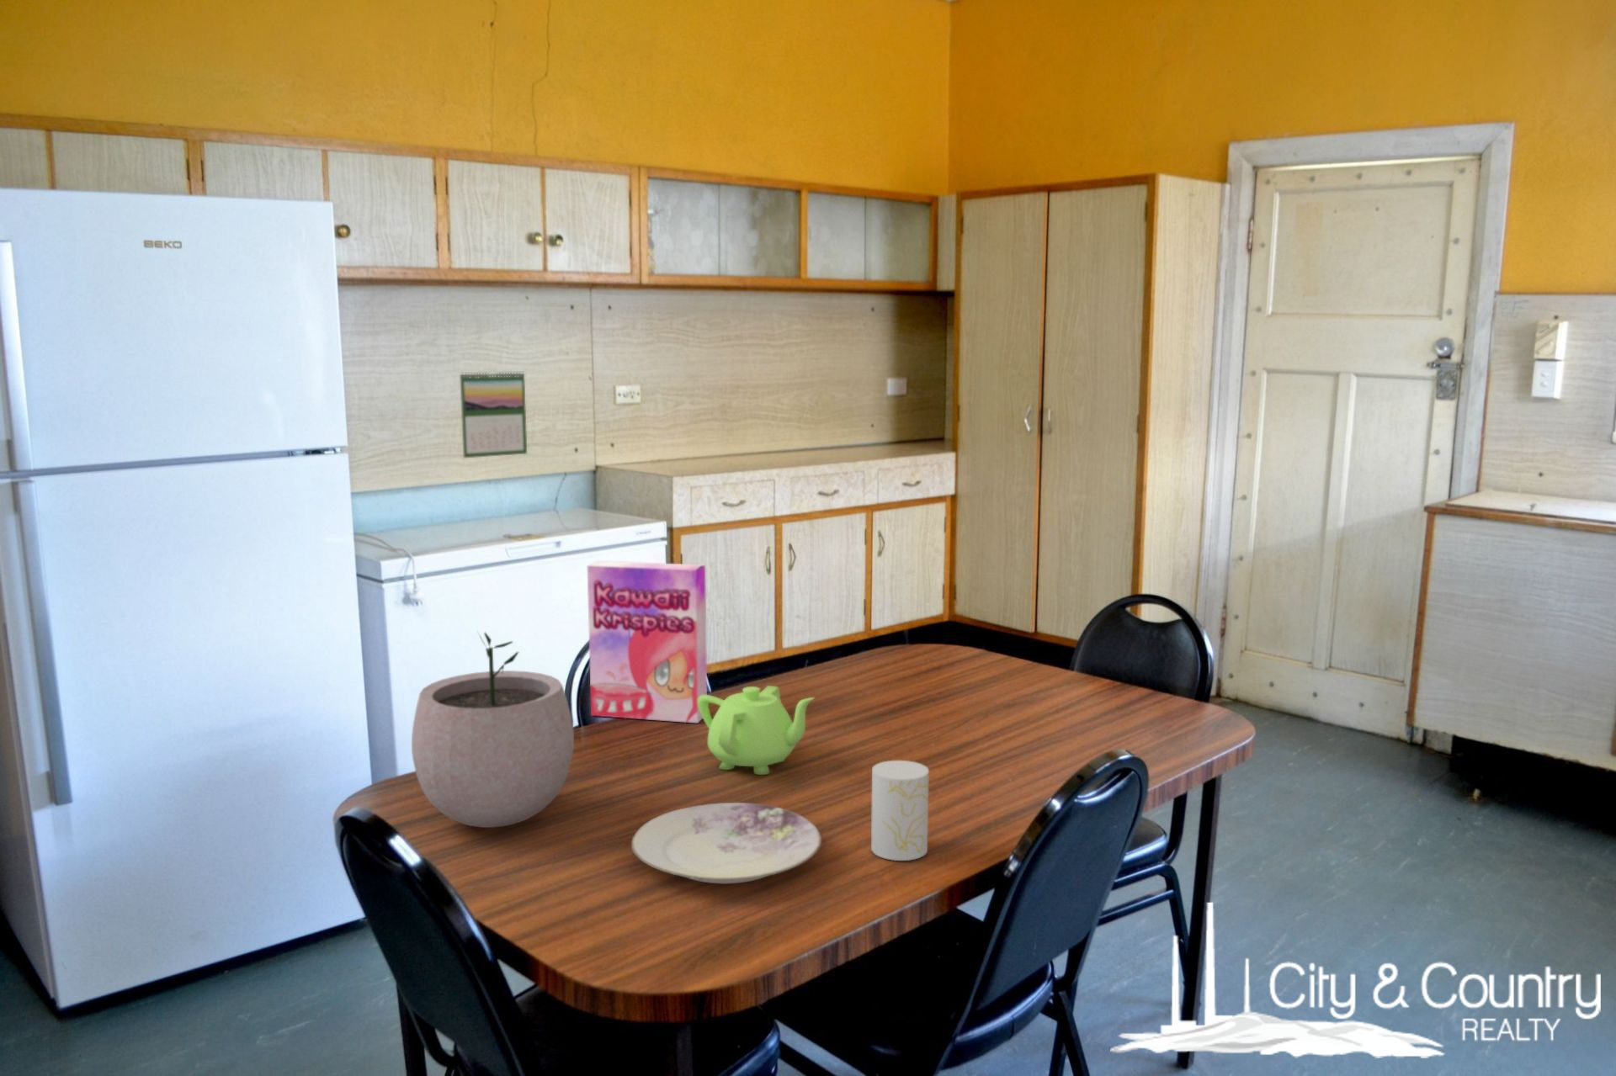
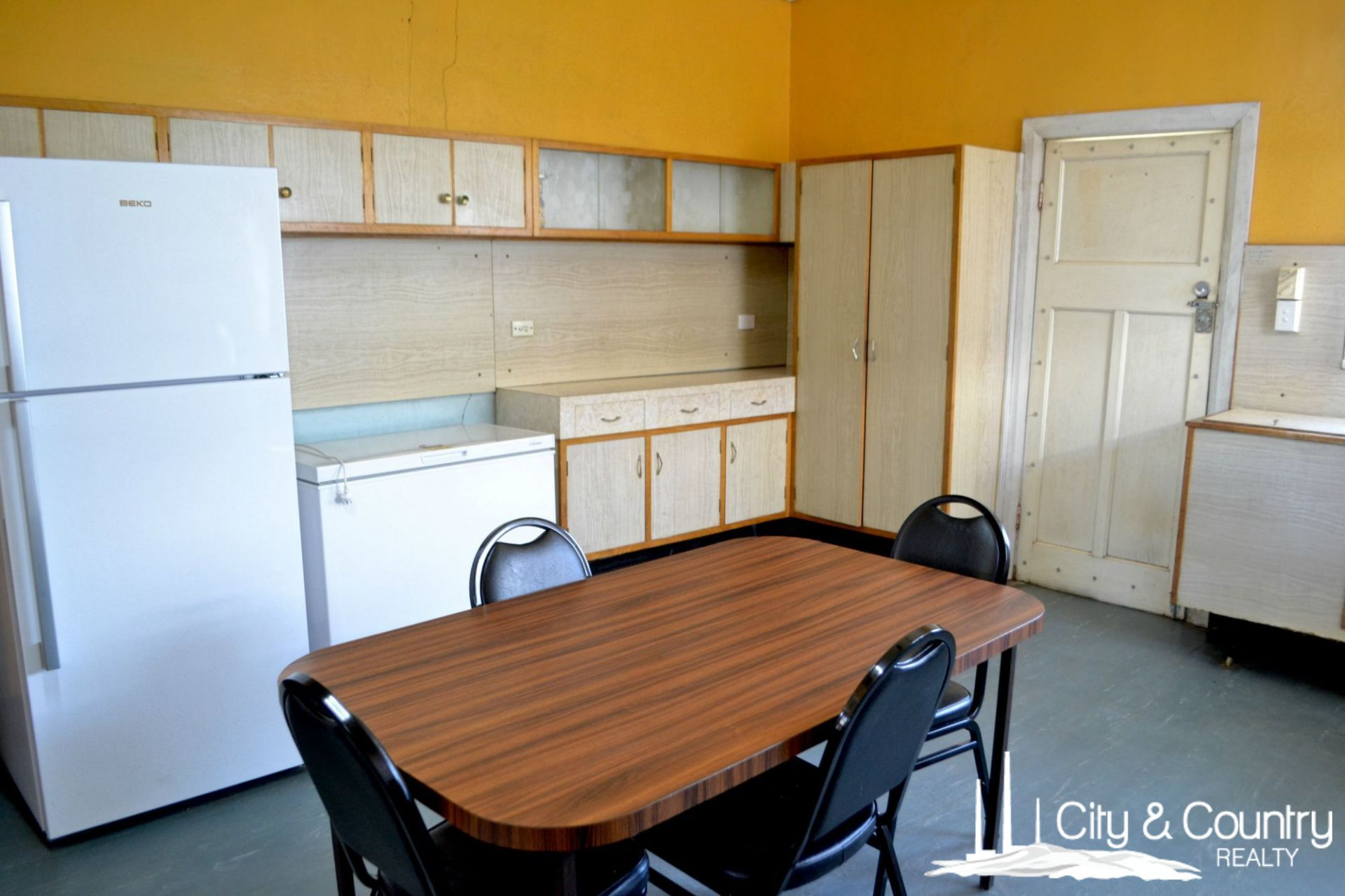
- teapot [698,685,816,776]
- cereal box [586,560,708,724]
- plant pot [411,630,574,829]
- calendar [459,370,527,459]
- plate [631,802,822,884]
- cup [870,760,930,861]
